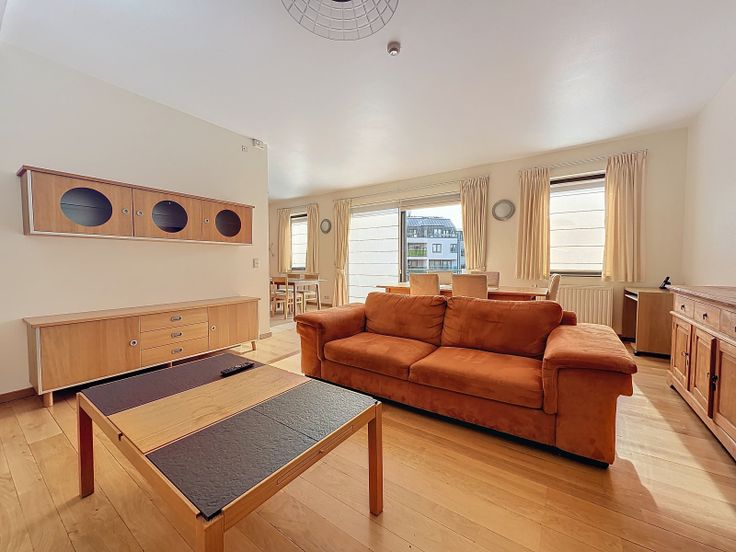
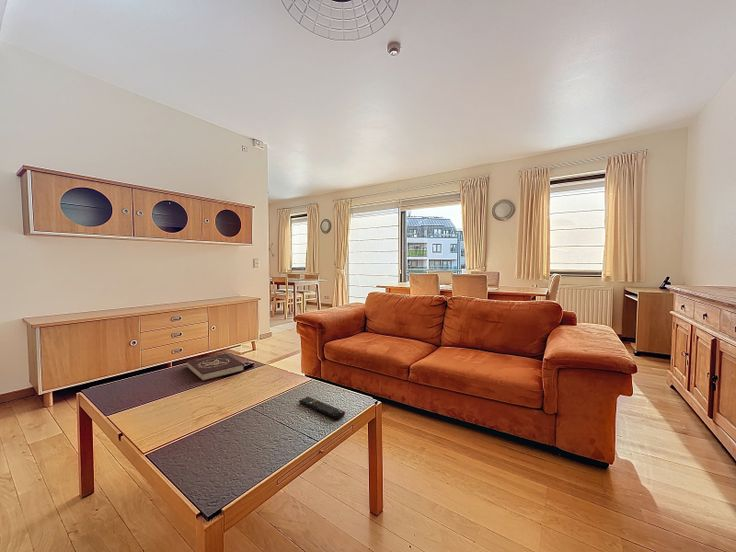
+ book [186,352,245,382]
+ remote control [298,396,346,420]
